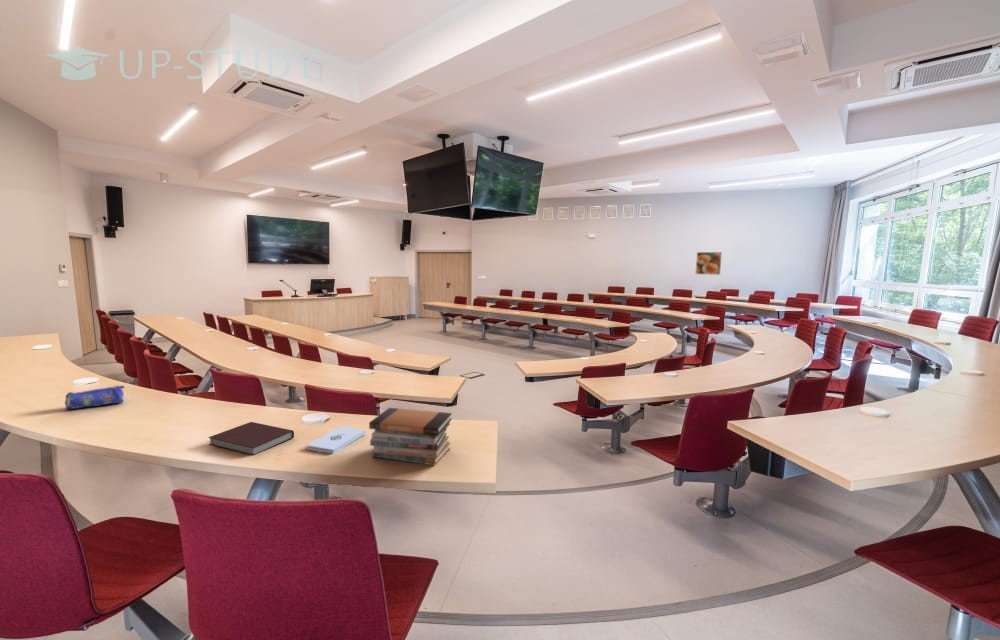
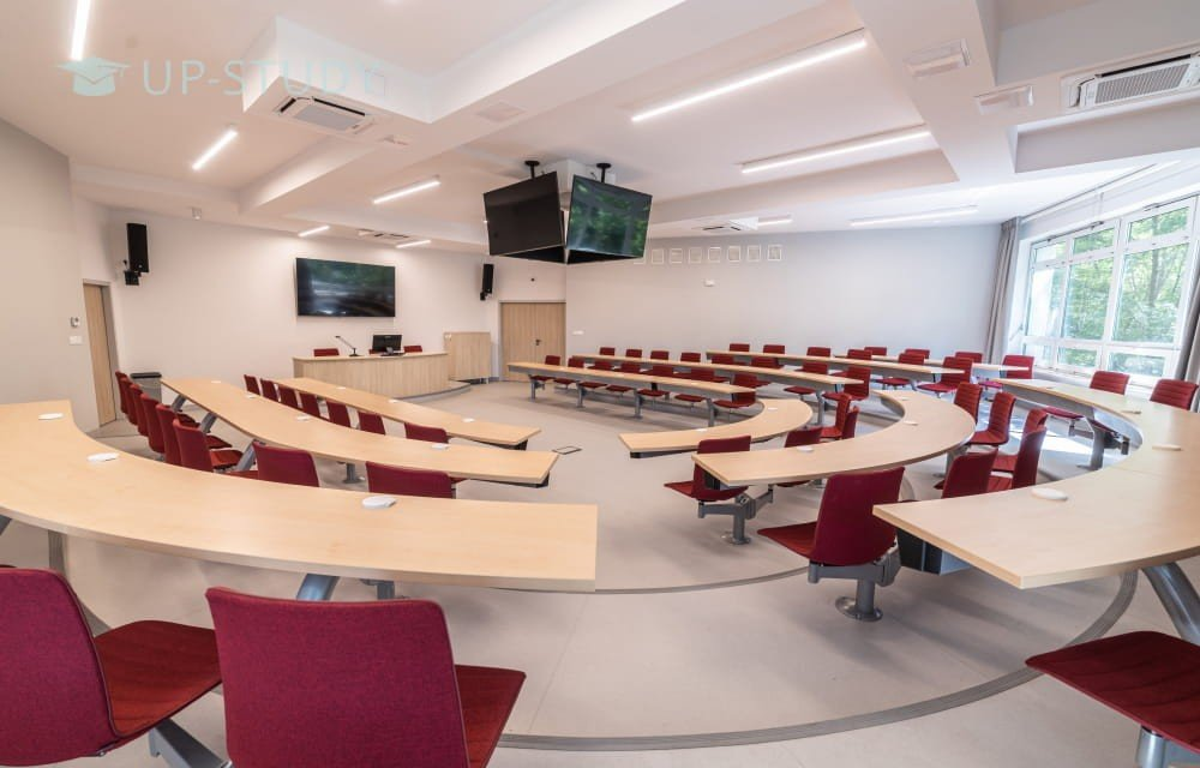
- book stack [368,407,453,467]
- notebook [207,421,295,456]
- pencil case [64,385,126,410]
- notepad [307,426,367,455]
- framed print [695,251,723,276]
